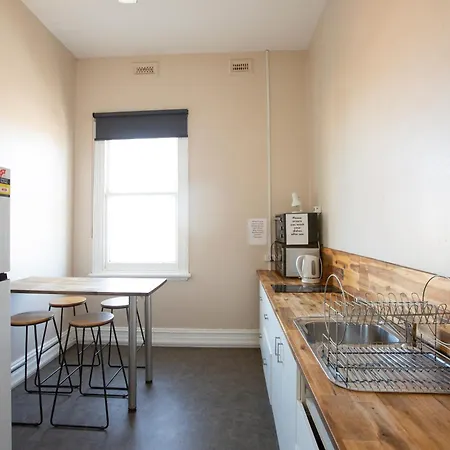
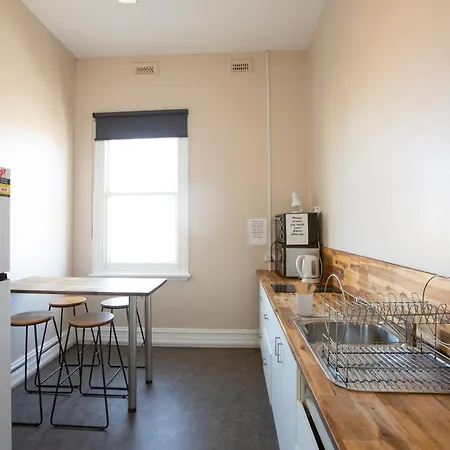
+ utensil holder [293,280,317,317]
